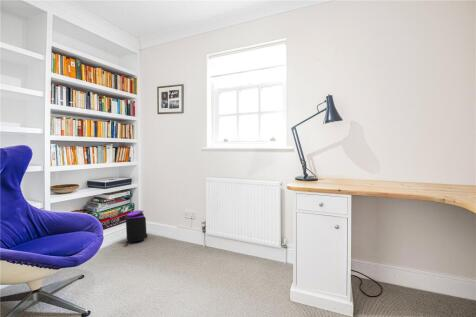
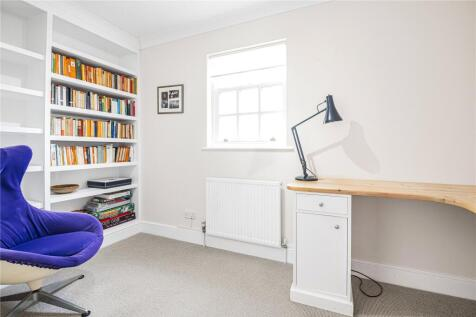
- trash can [125,210,149,247]
